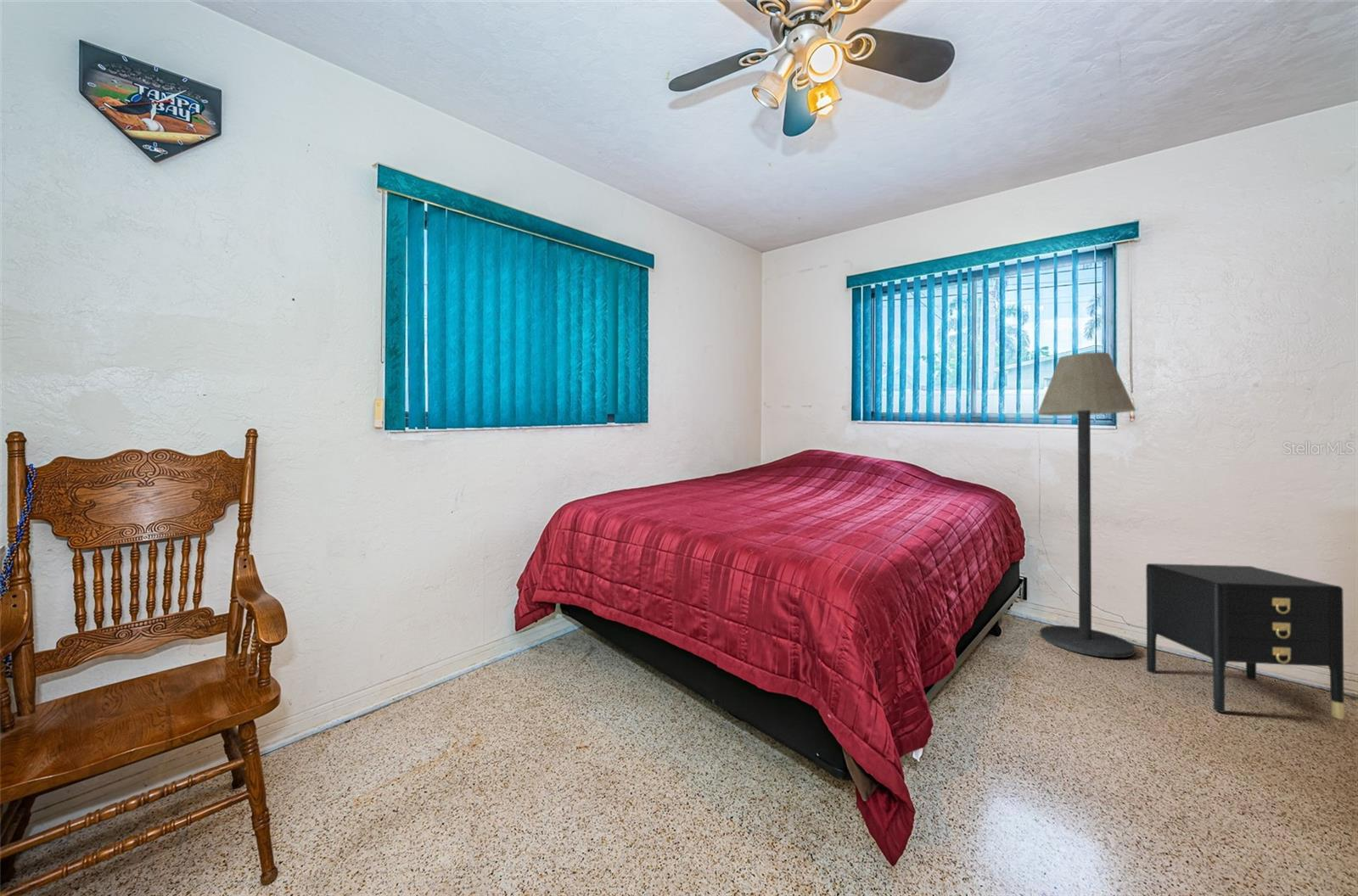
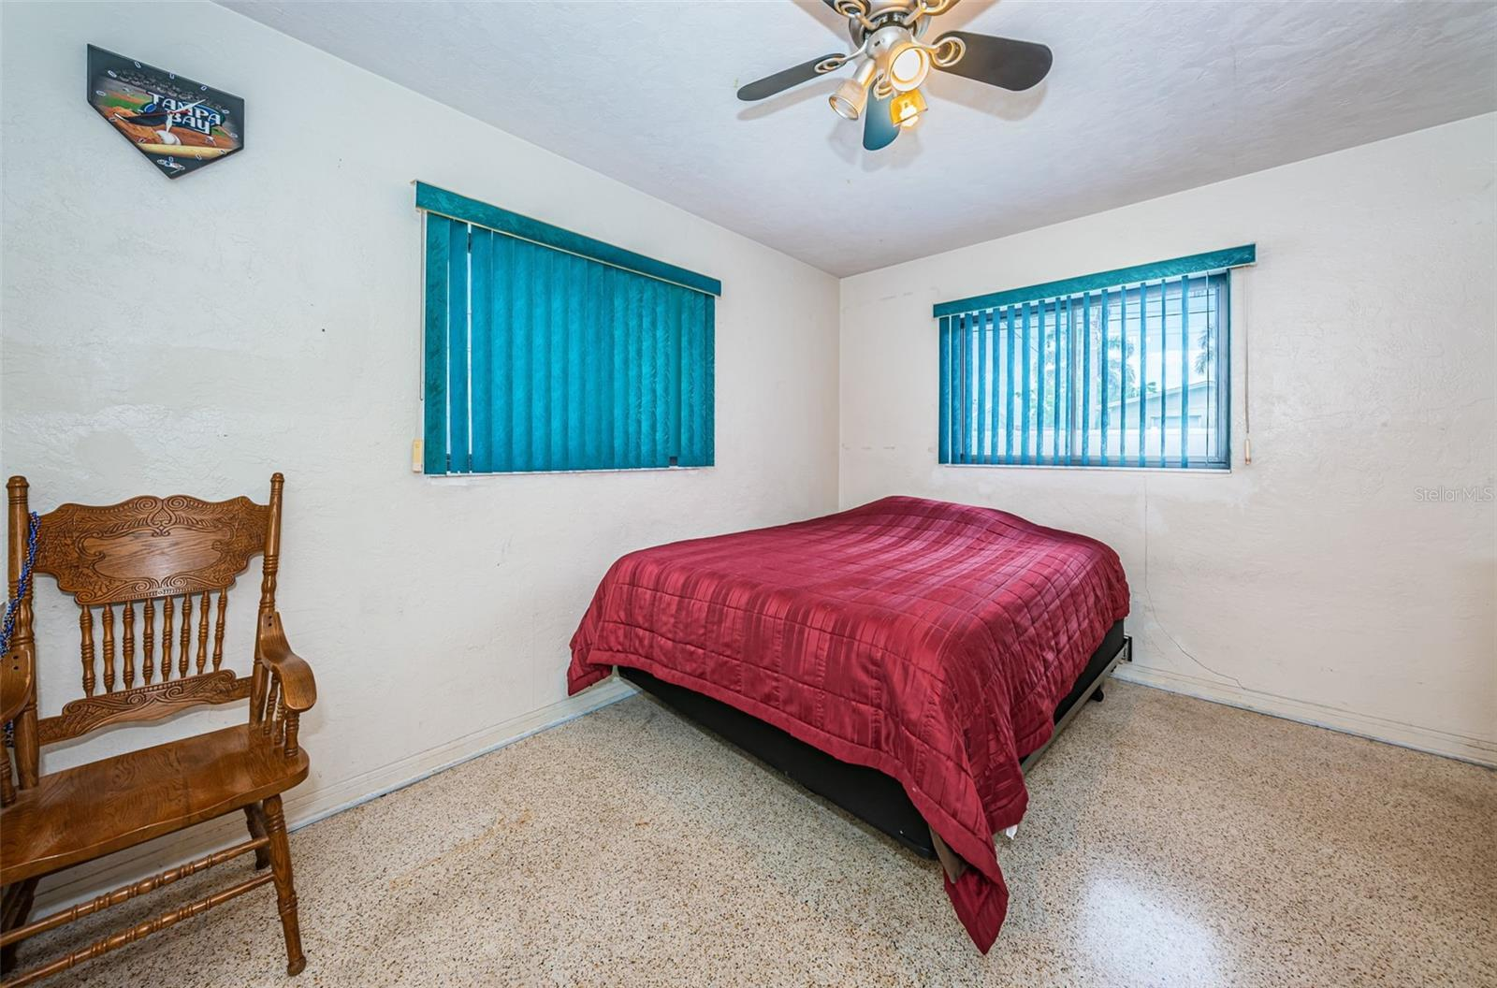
- floor lamp [1036,351,1136,658]
- nightstand [1145,563,1345,720]
